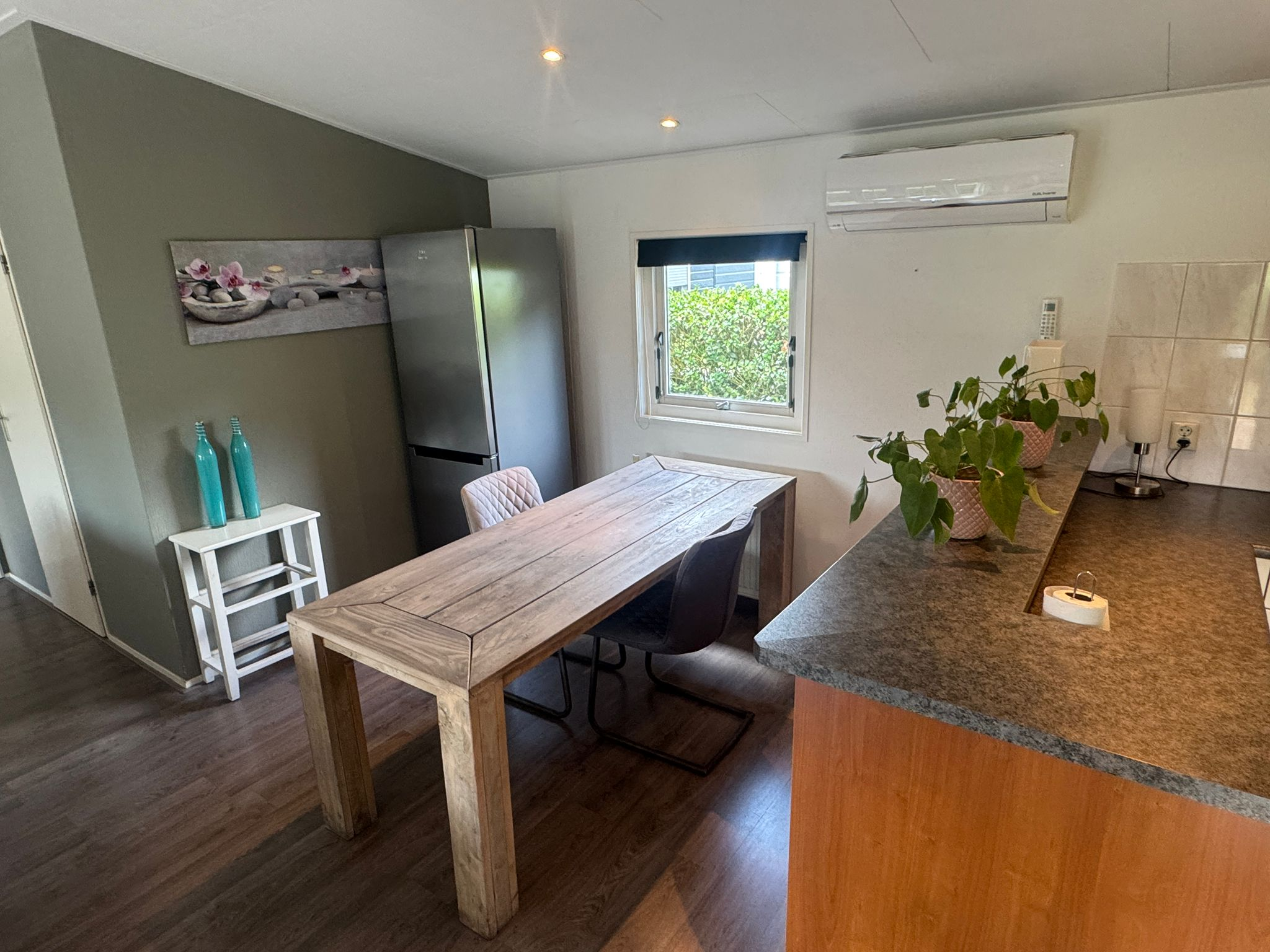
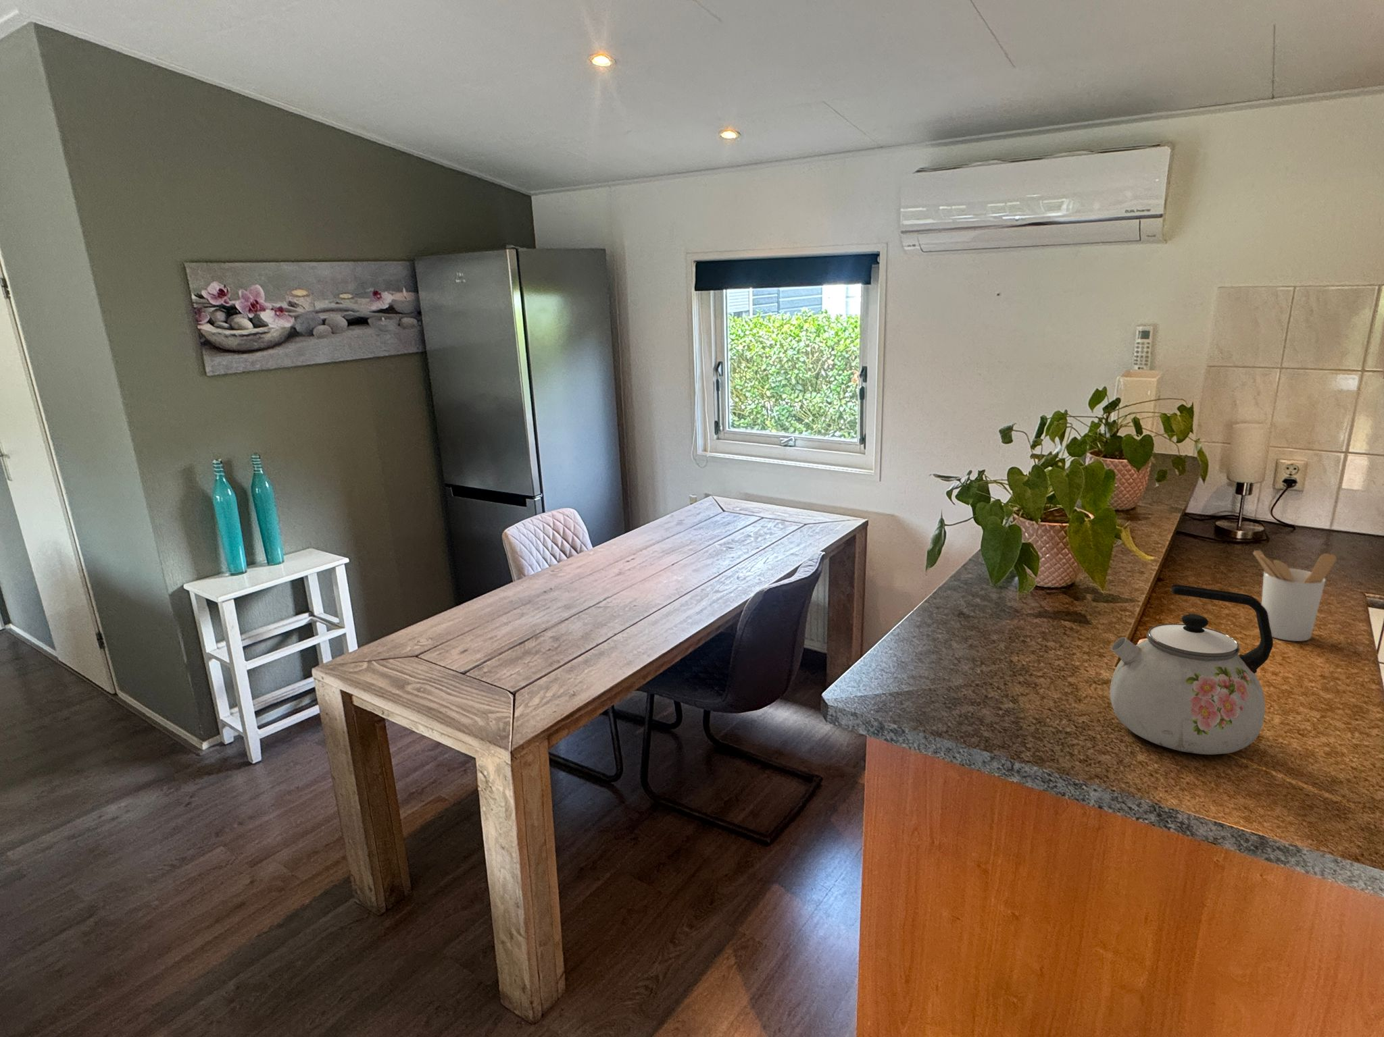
+ kettle [1109,584,1274,756]
+ utensil holder [1252,550,1337,642]
